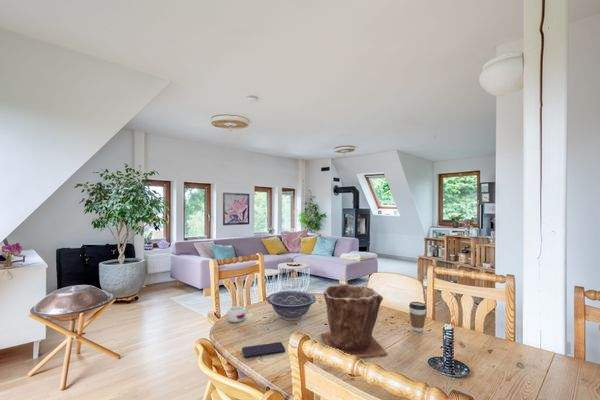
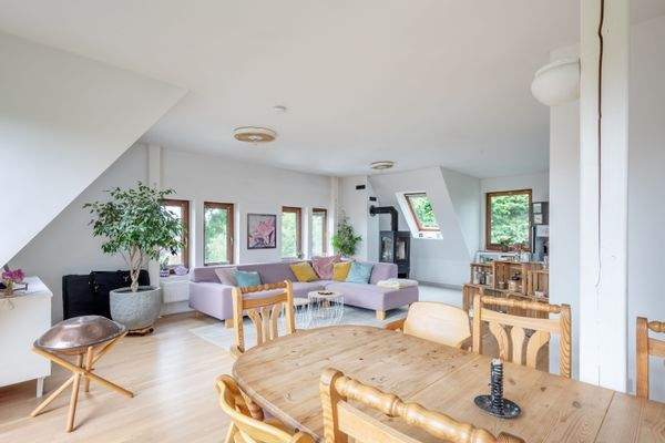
- decorative bowl [266,290,317,322]
- plant pot [320,282,389,358]
- smartphone [241,341,286,359]
- coffee cup [408,301,427,333]
- mug [226,305,249,323]
